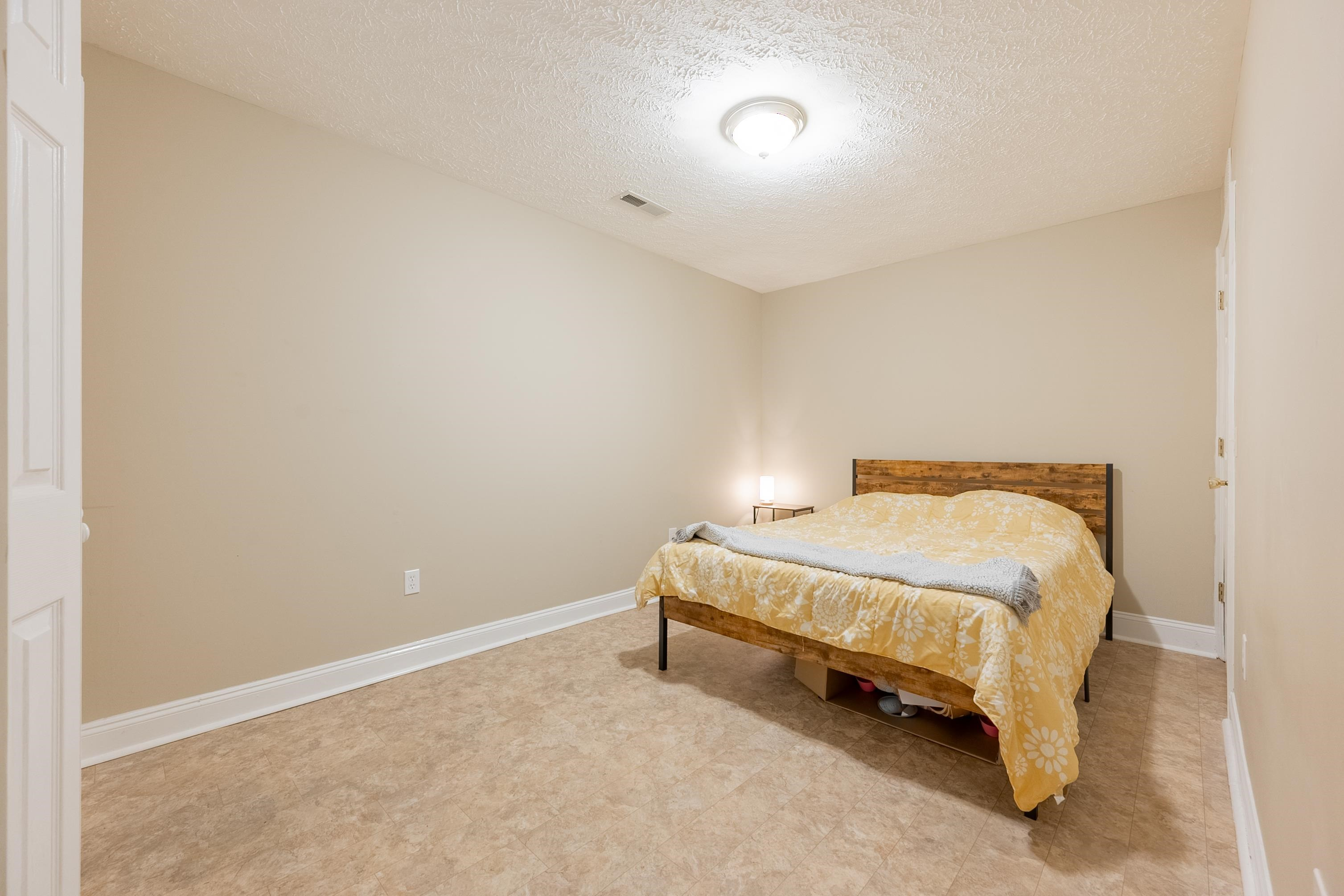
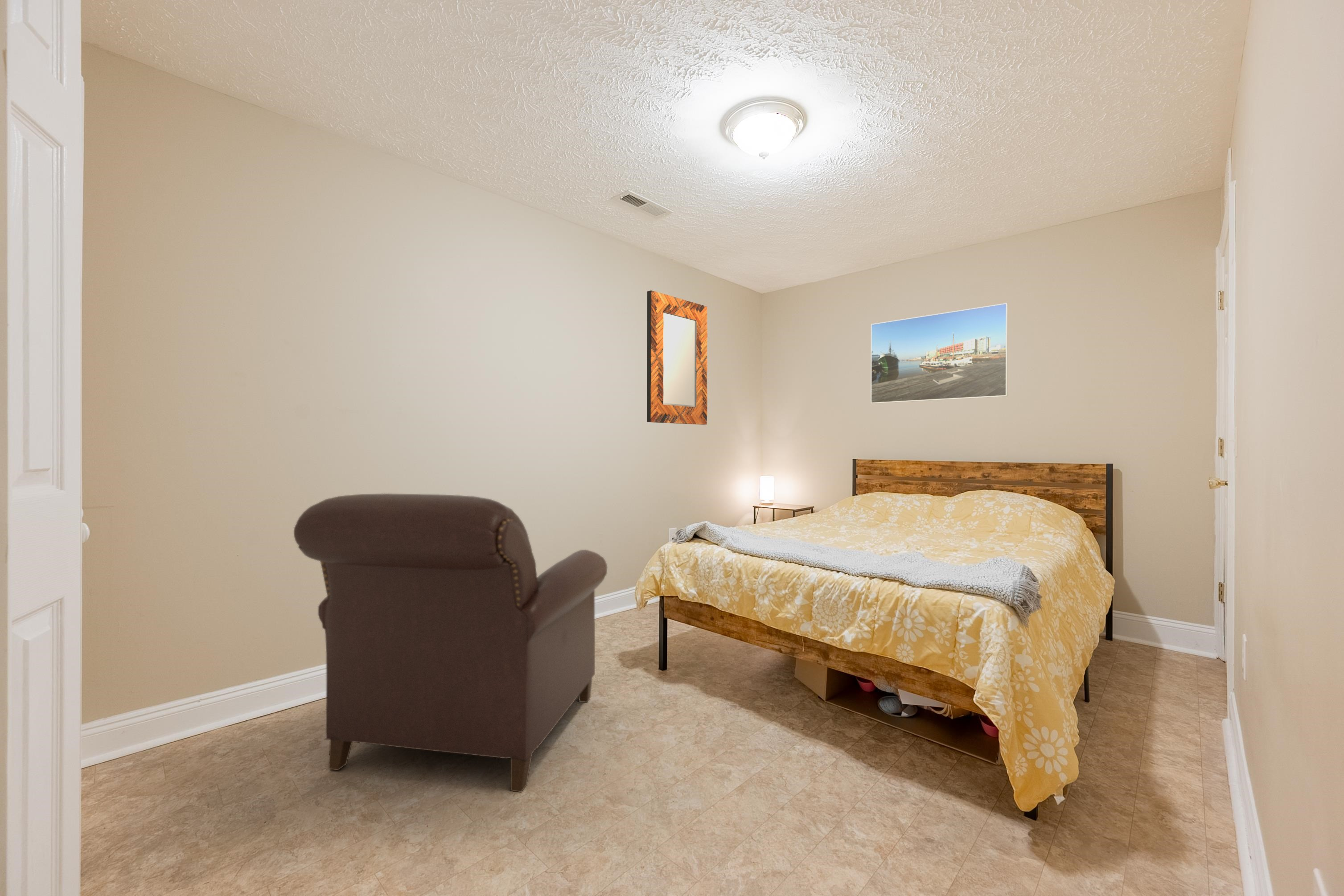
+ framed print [870,303,1008,404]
+ chair [293,493,608,793]
+ home mirror [646,290,708,425]
